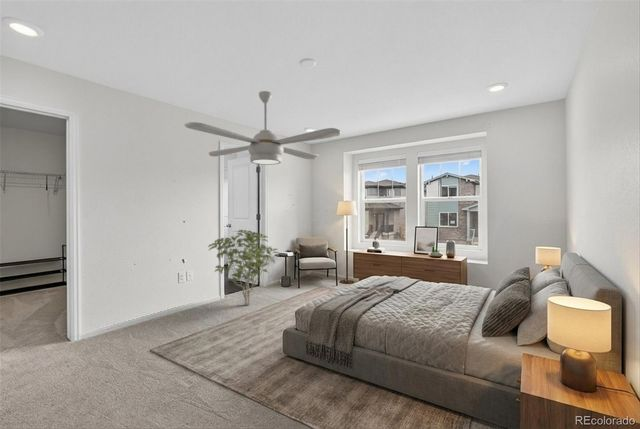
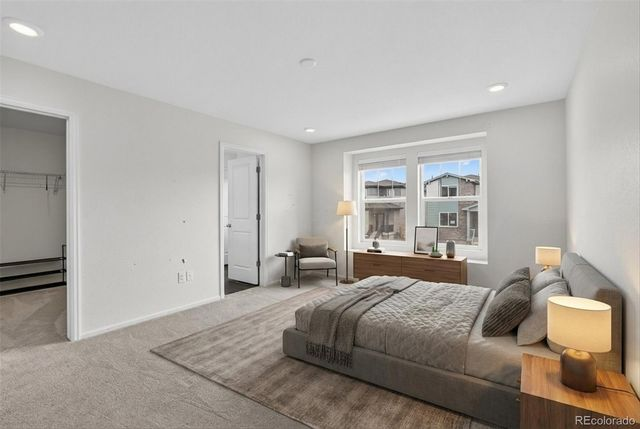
- shrub [207,229,280,306]
- ceiling fan [183,90,342,166]
